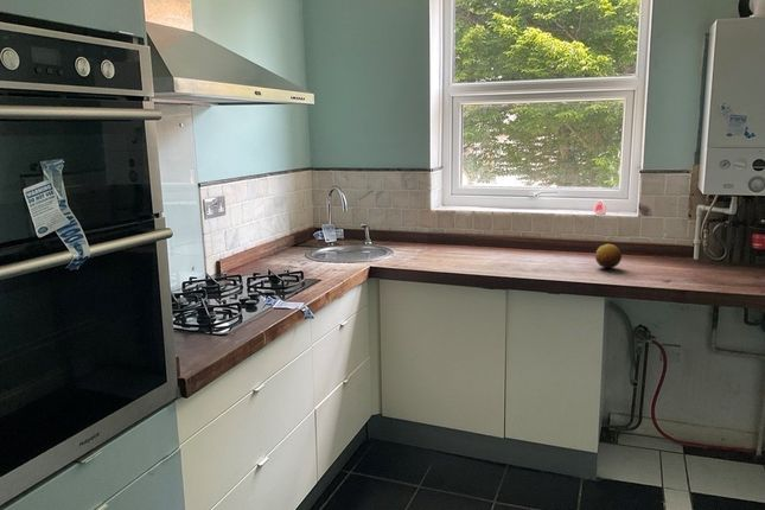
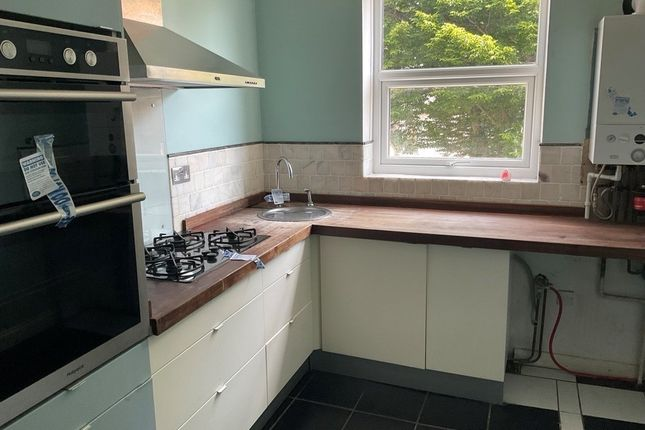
- fruit [594,243,623,269]
